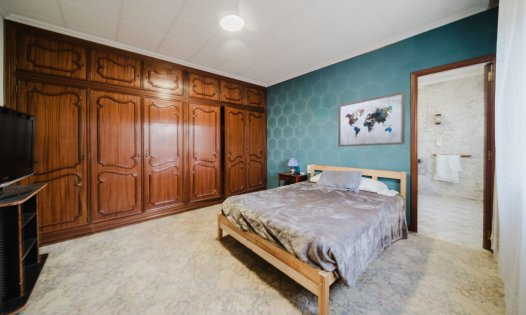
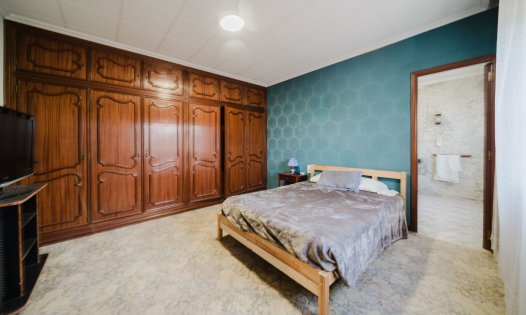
- wall art [337,90,406,148]
